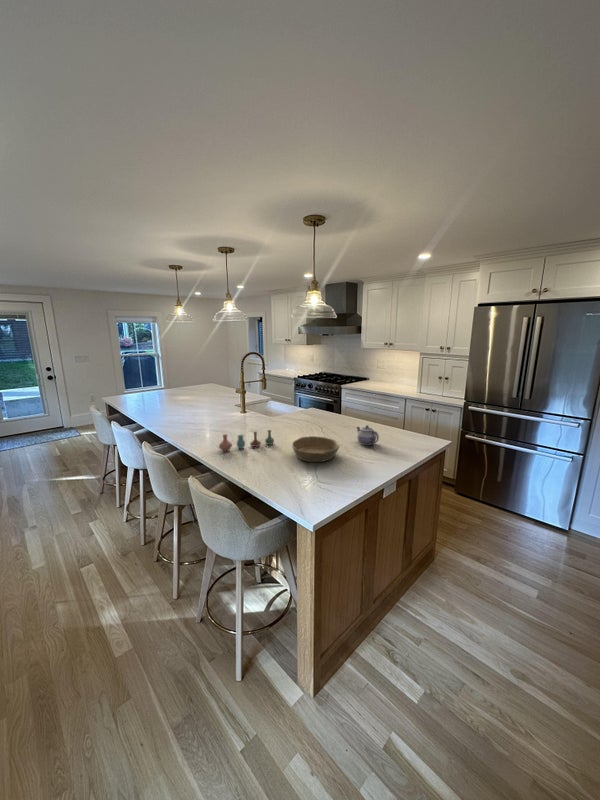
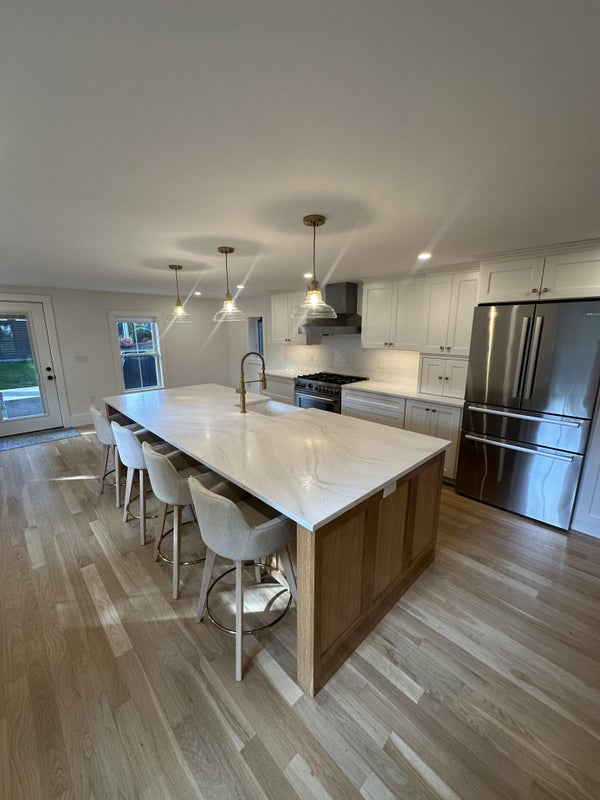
- teapot [355,424,380,446]
- vase [218,429,275,452]
- bowl [291,435,341,463]
